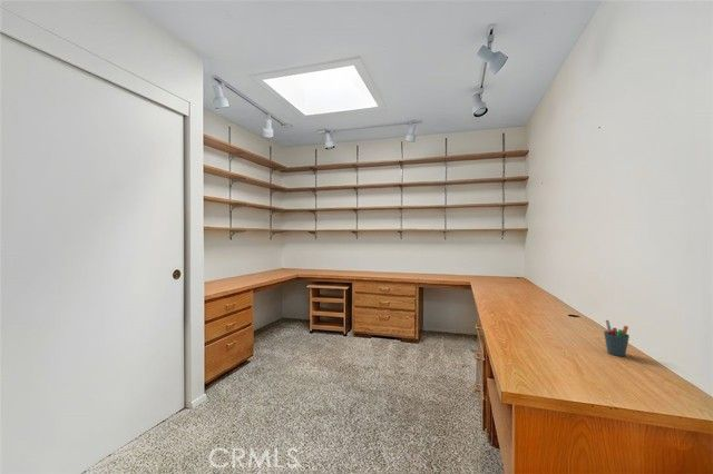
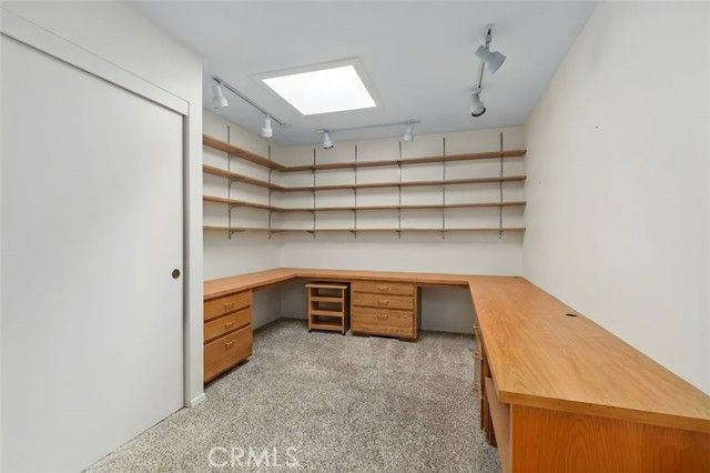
- pen holder [603,319,631,357]
